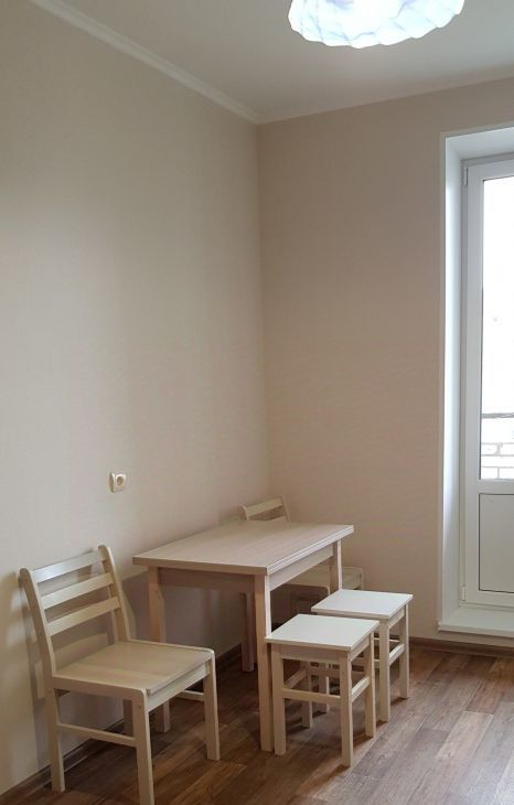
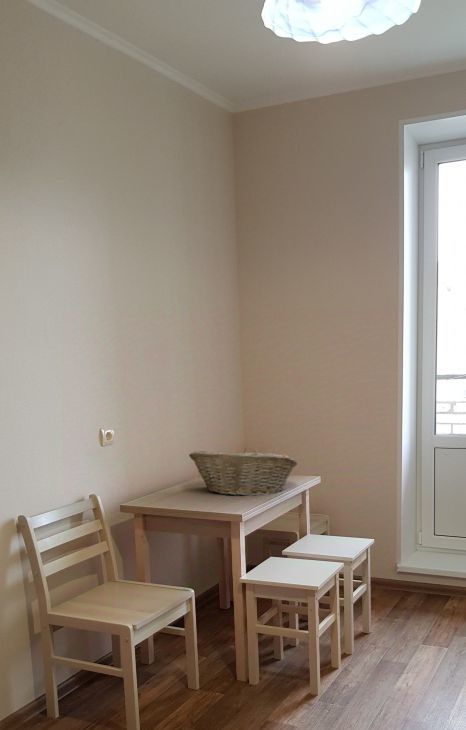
+ fruit basket [188,447,299,497]
